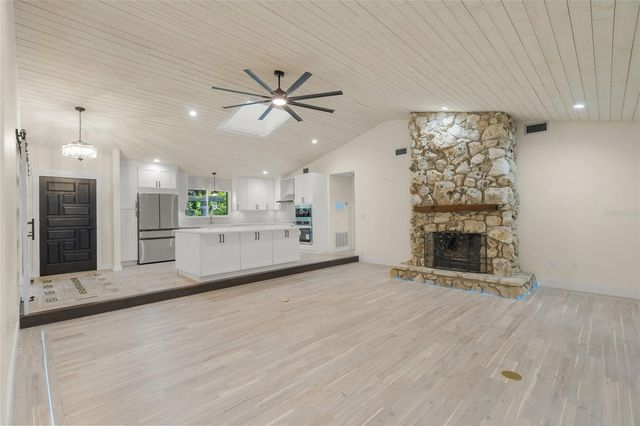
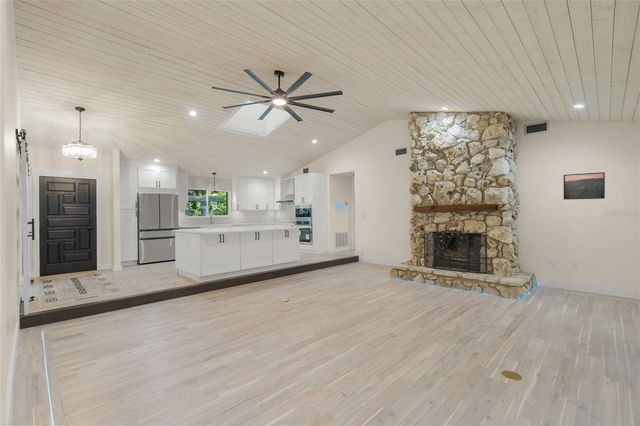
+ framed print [563,171,606,201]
